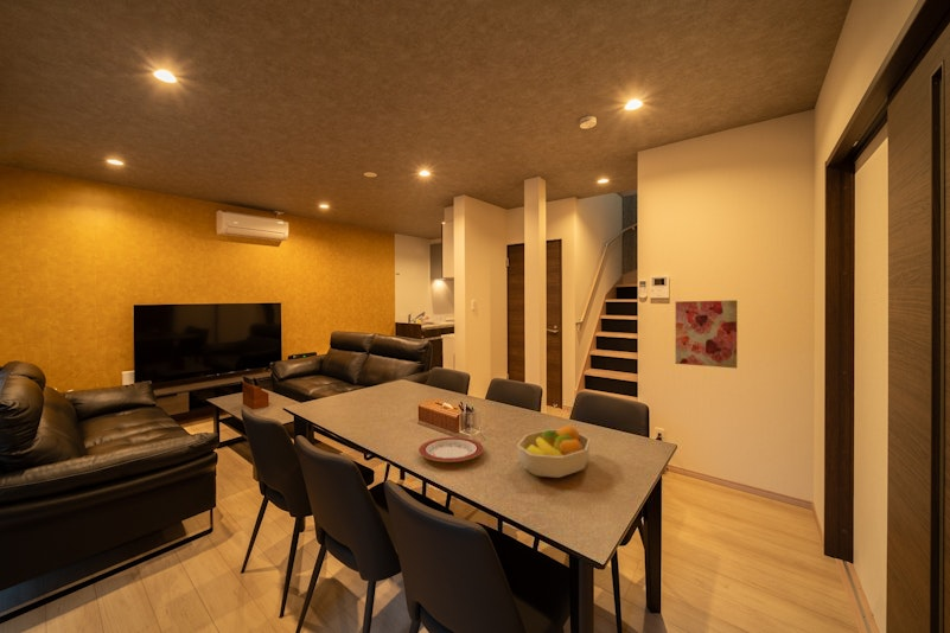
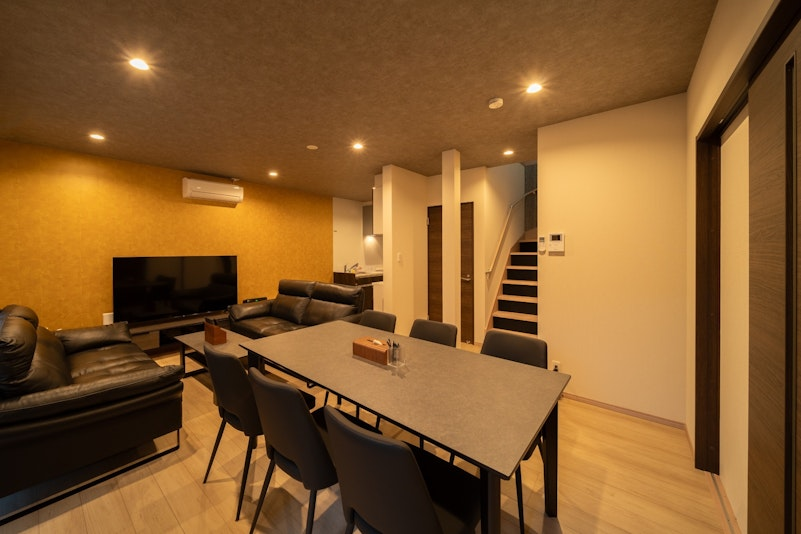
- fruit bowl [516,423,592,479]
- plate [417,436,485,463]
- wall art [675,299,739,370]
